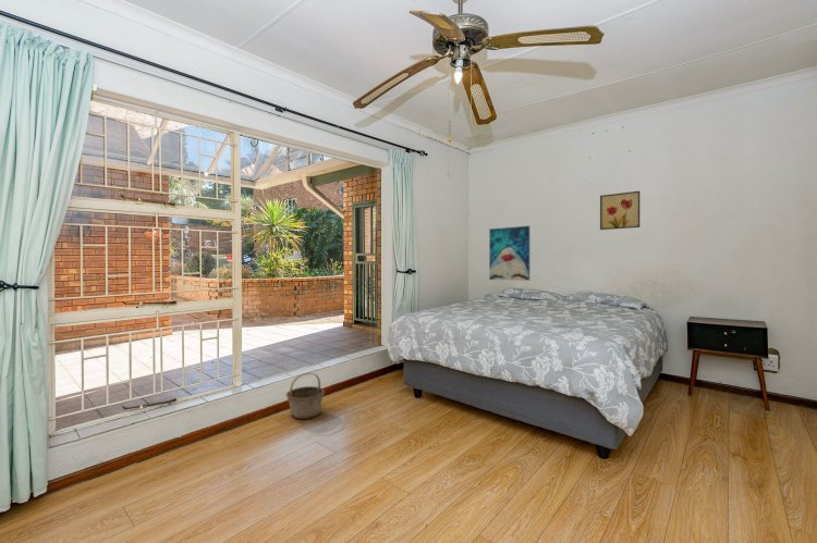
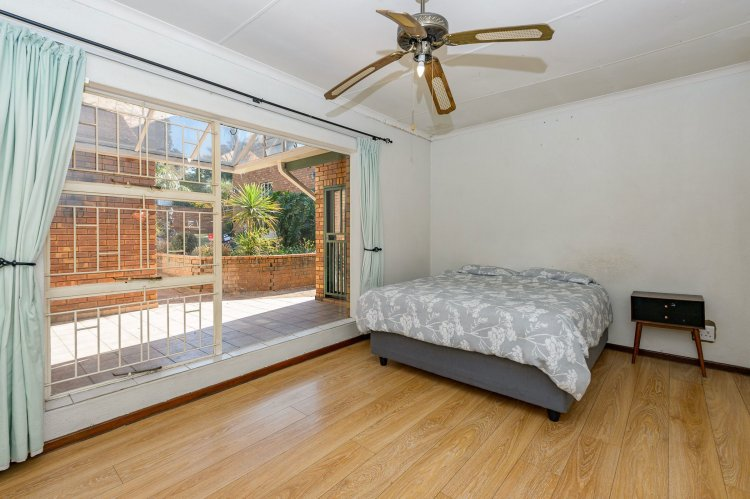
- basket [285,372,326,420]
- wall art [599,190,641,231]
- wall art [488,225,531,282]
